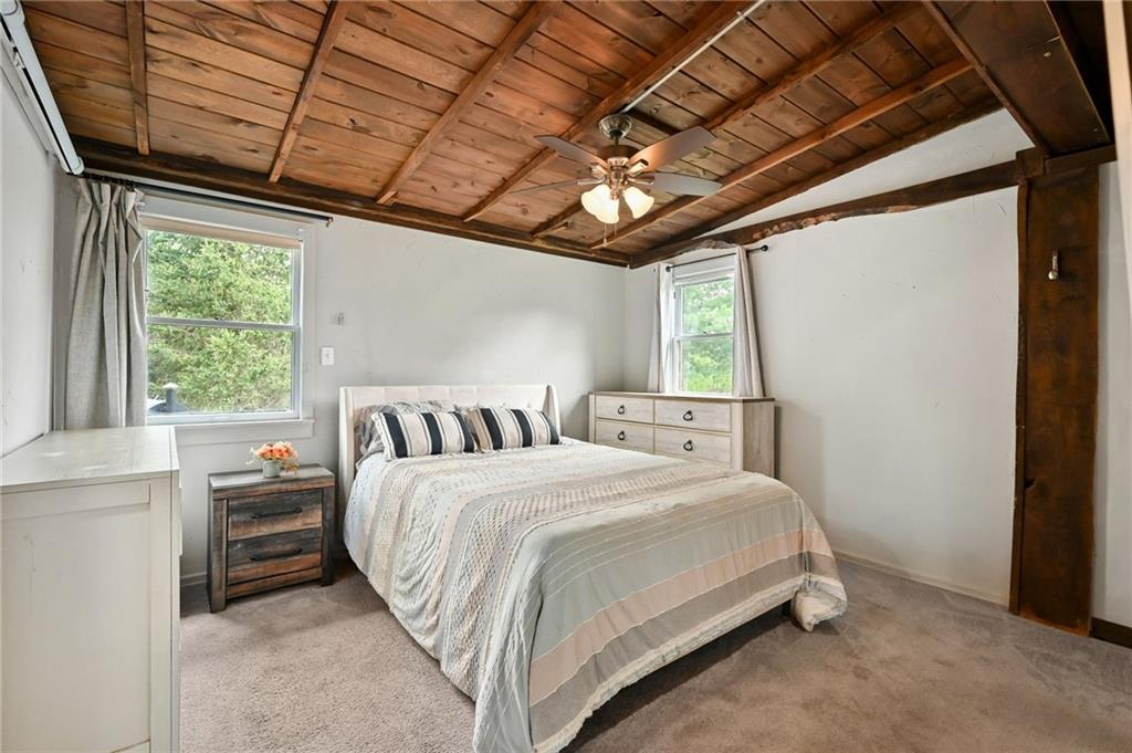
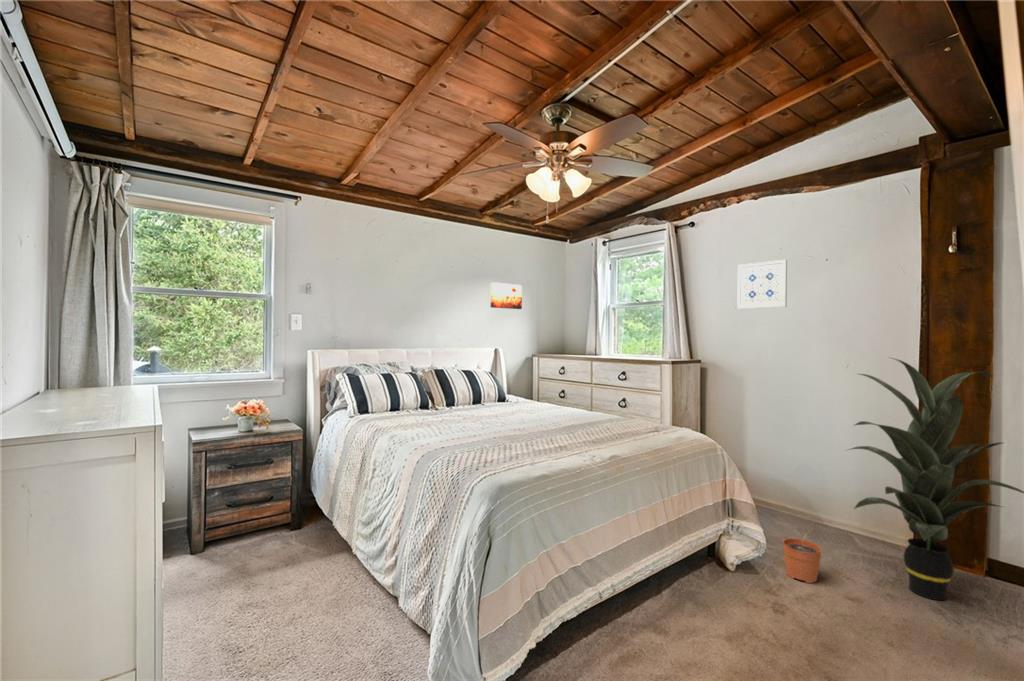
+ plant pot [782,529,823,584]
+ indoor plant [844,356,1024,601]
+ wall art [736,259,788,310]
+ wall art [490,281,523,310]
